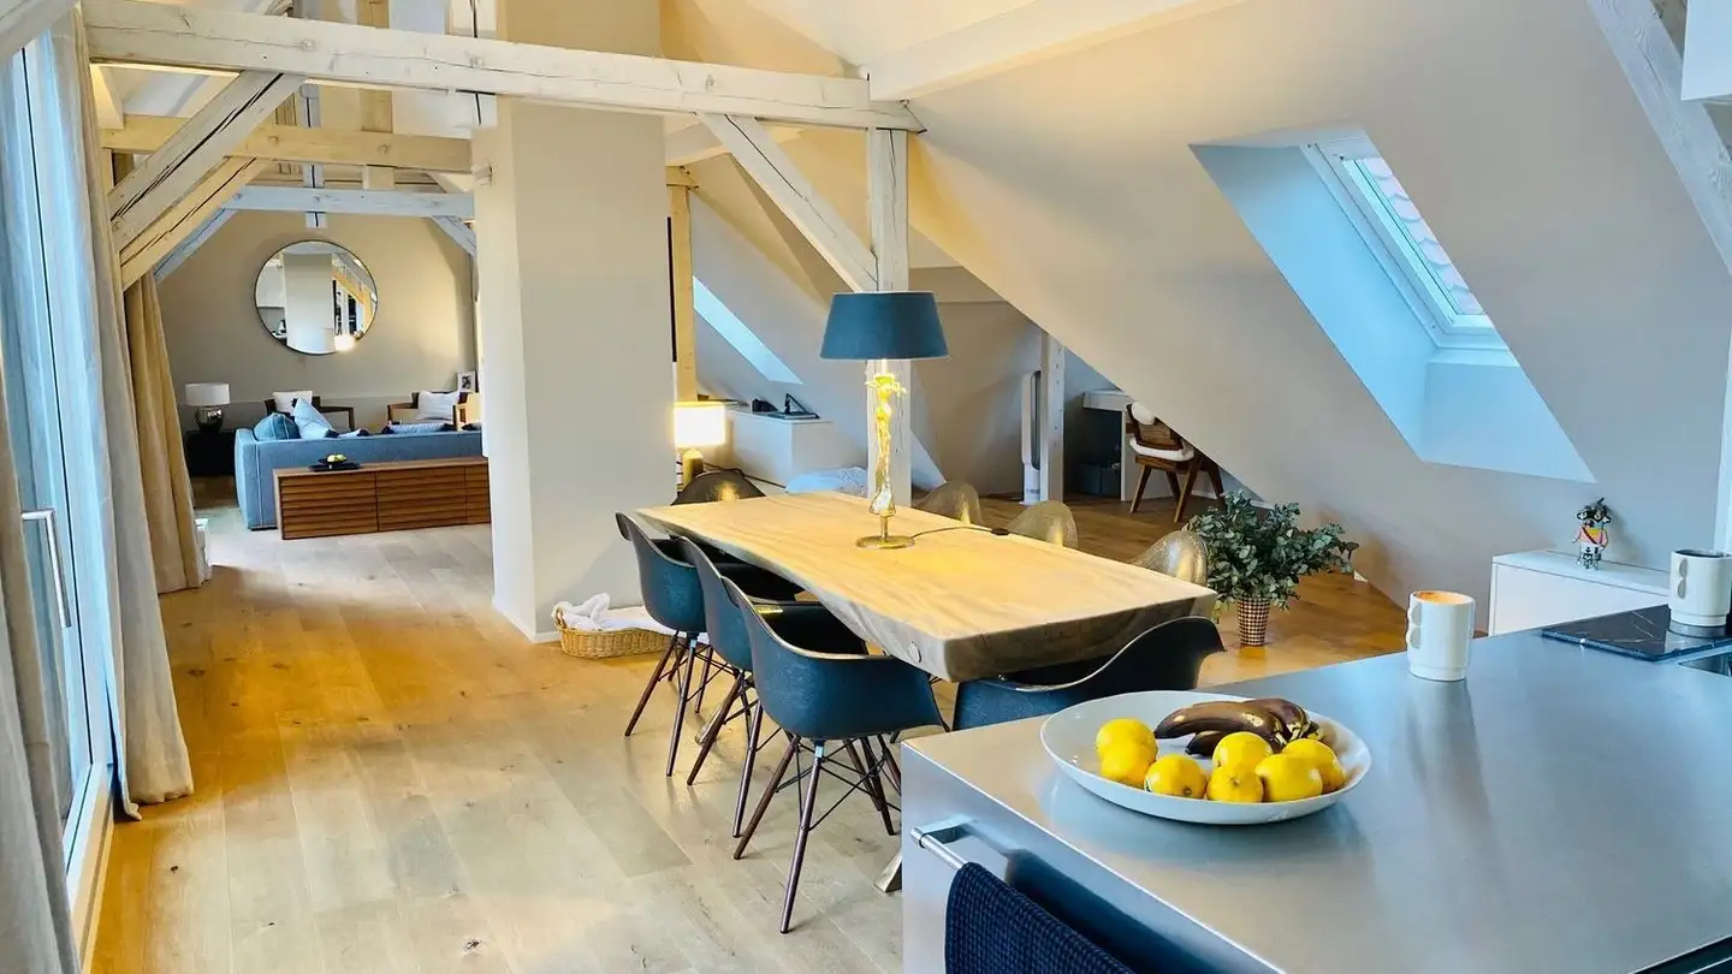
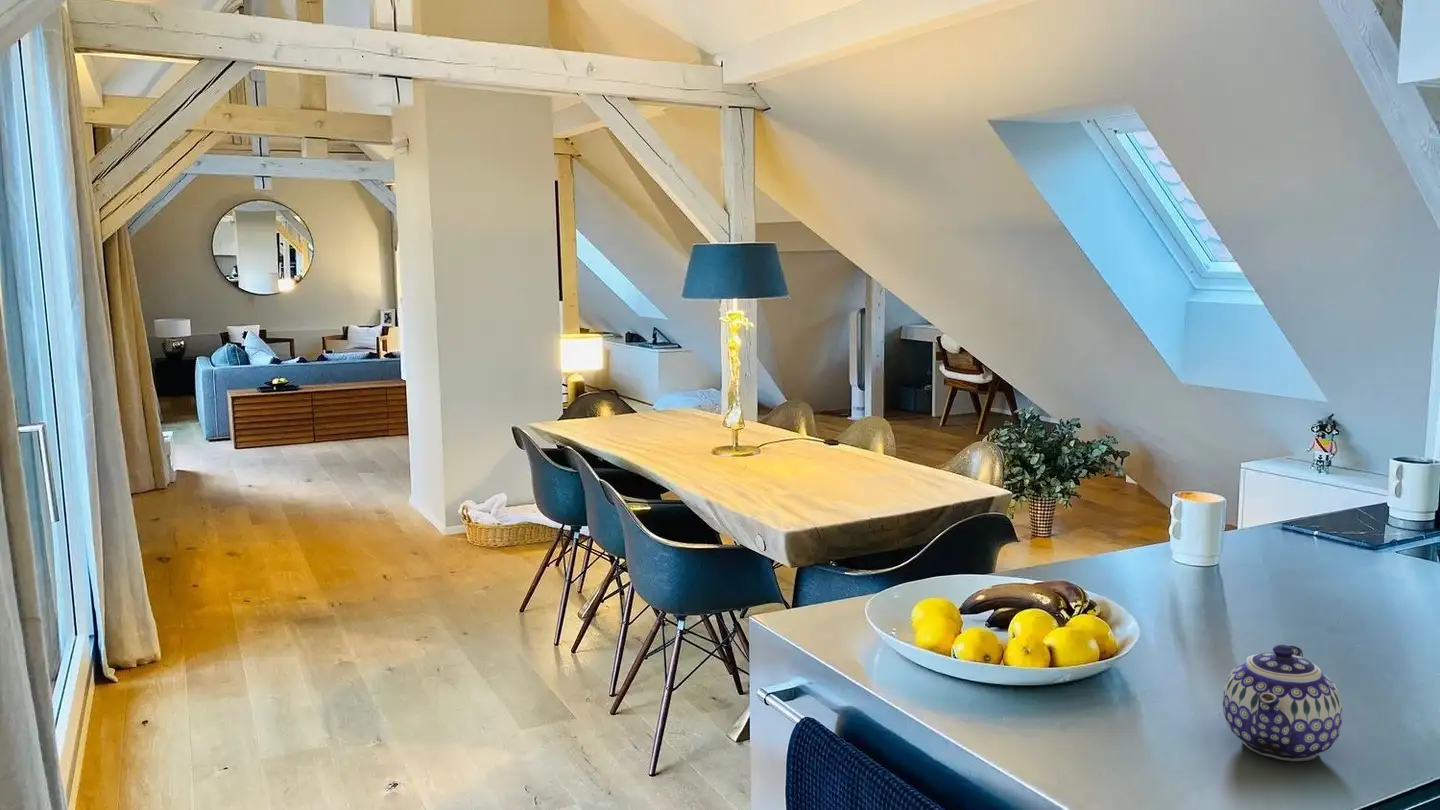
+ teapot [1222,644,1343,762]
